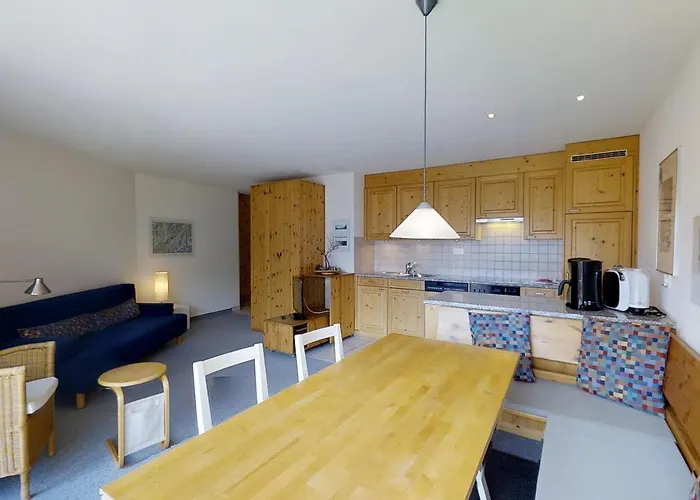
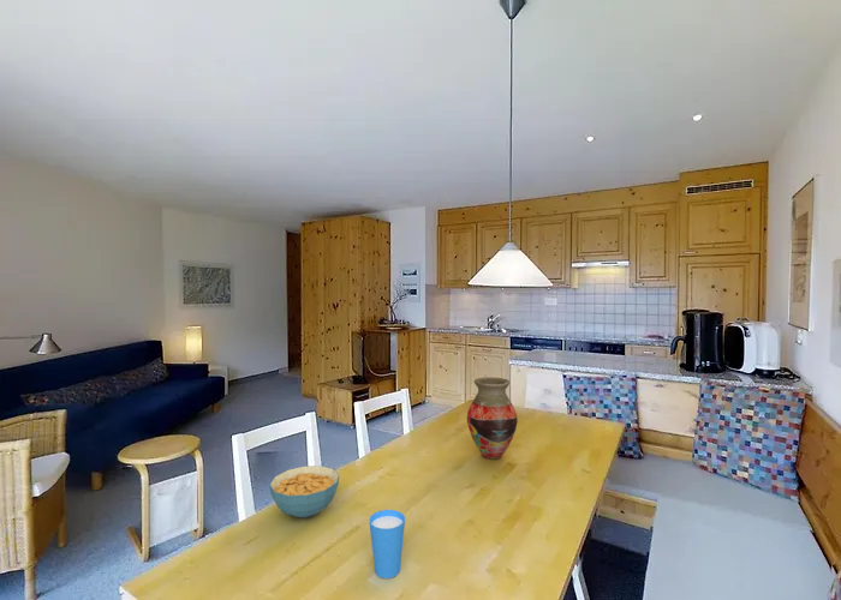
+ vase [466,376,519,461]
+ cereal bowl [268,464,340,518]
+ cup [368,509,406,580]
